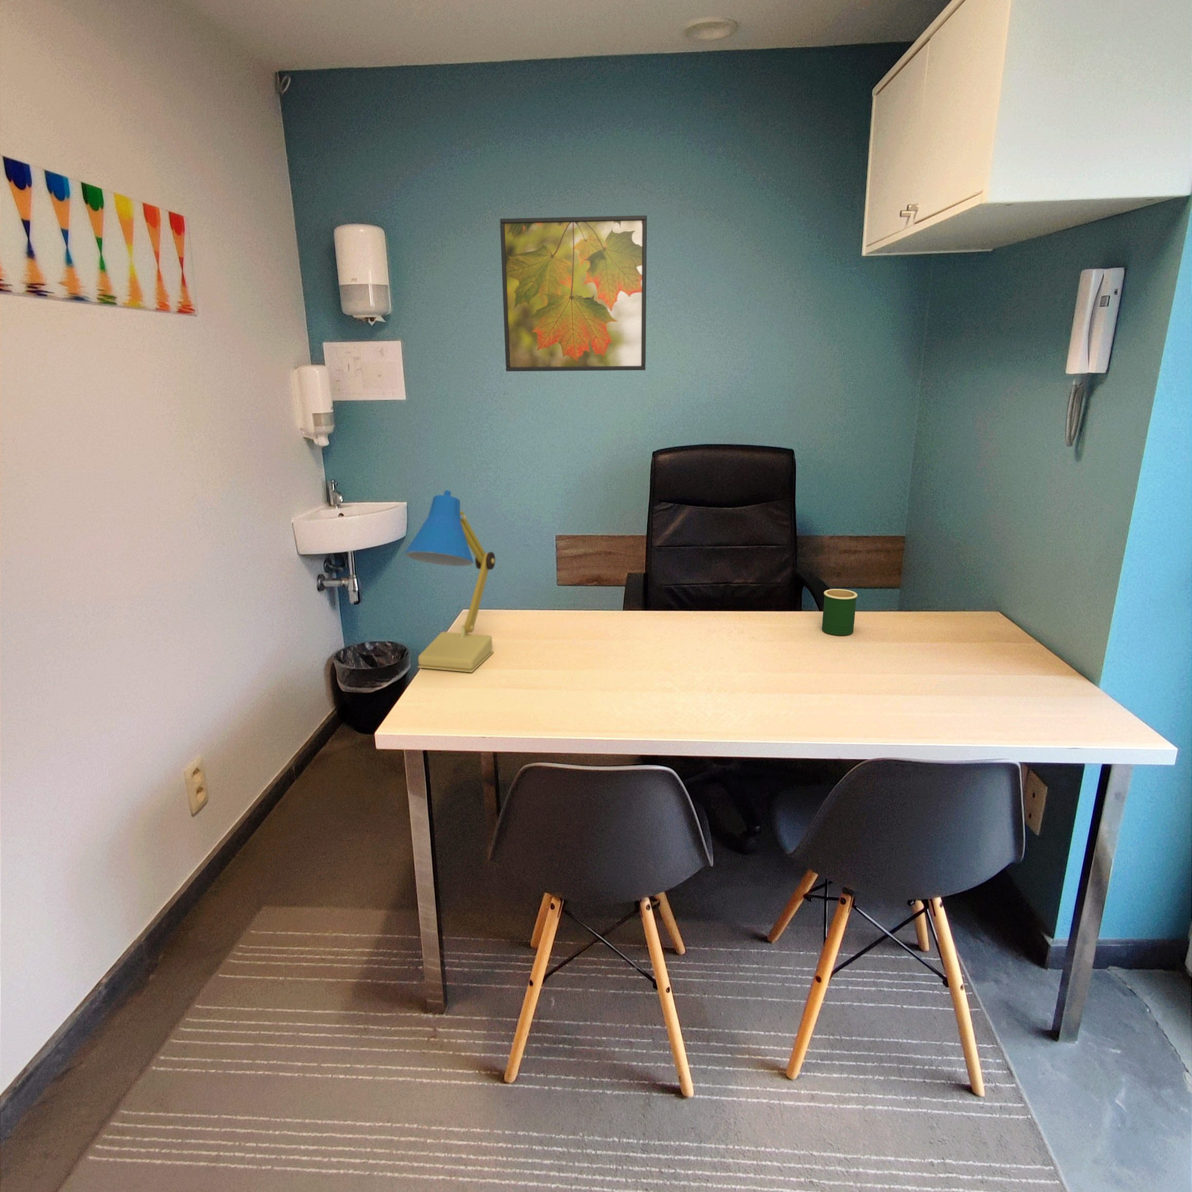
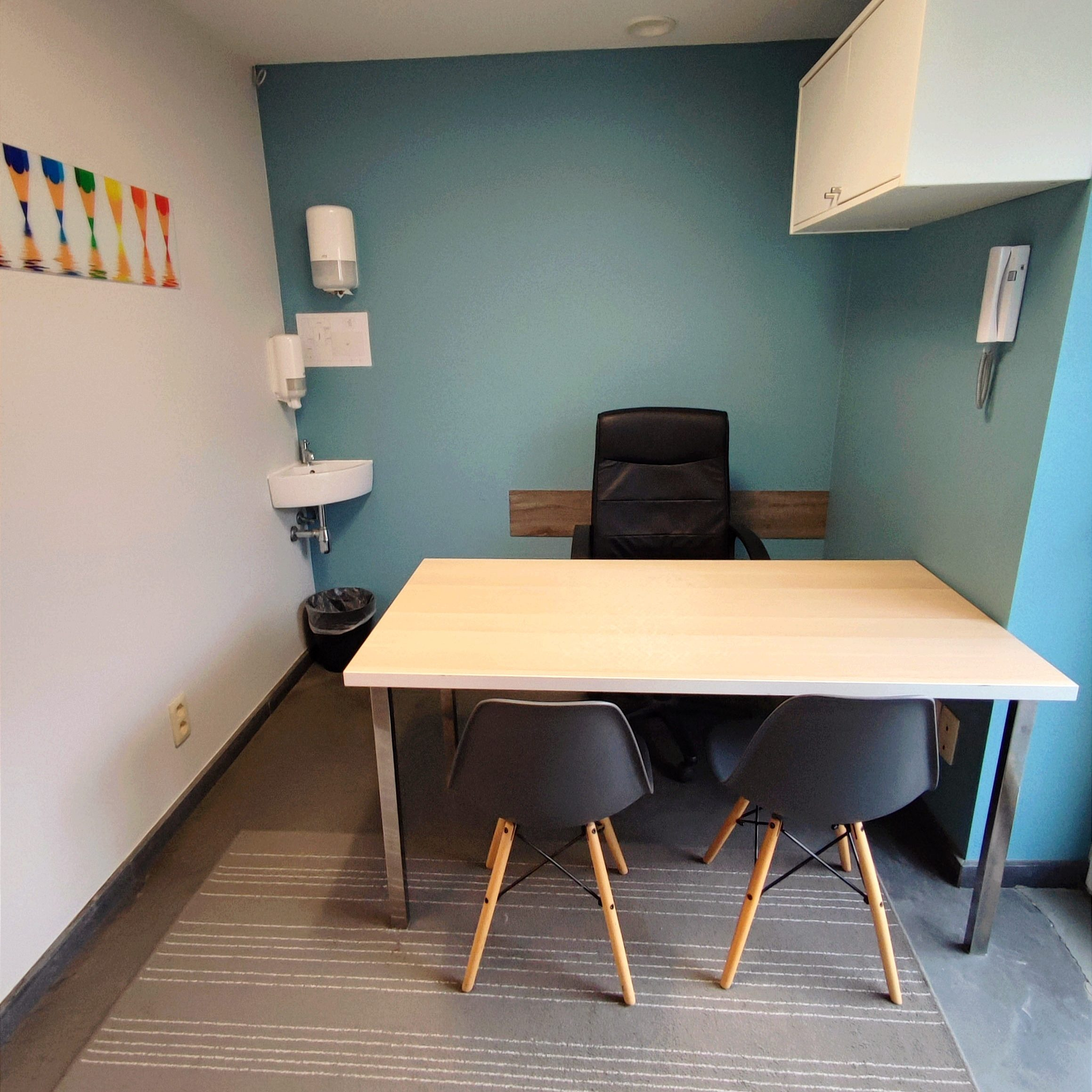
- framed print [499,215,647,372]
- mug [821,588,858,635]
- desk lamp [404,489,496,674]
